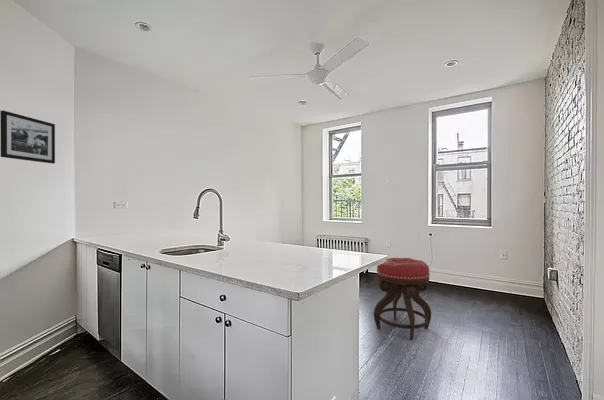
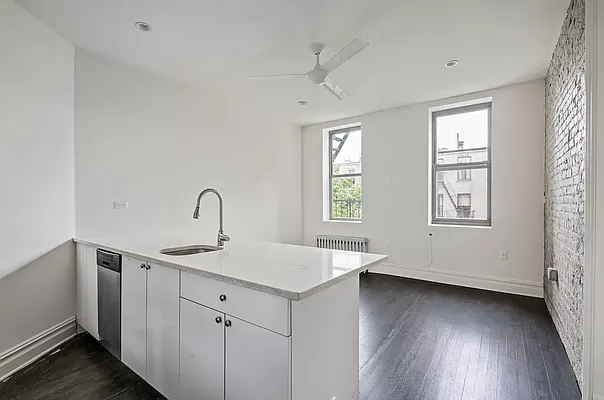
- stool [373,257,432,341]
- picture frame [0,109,56,165]
